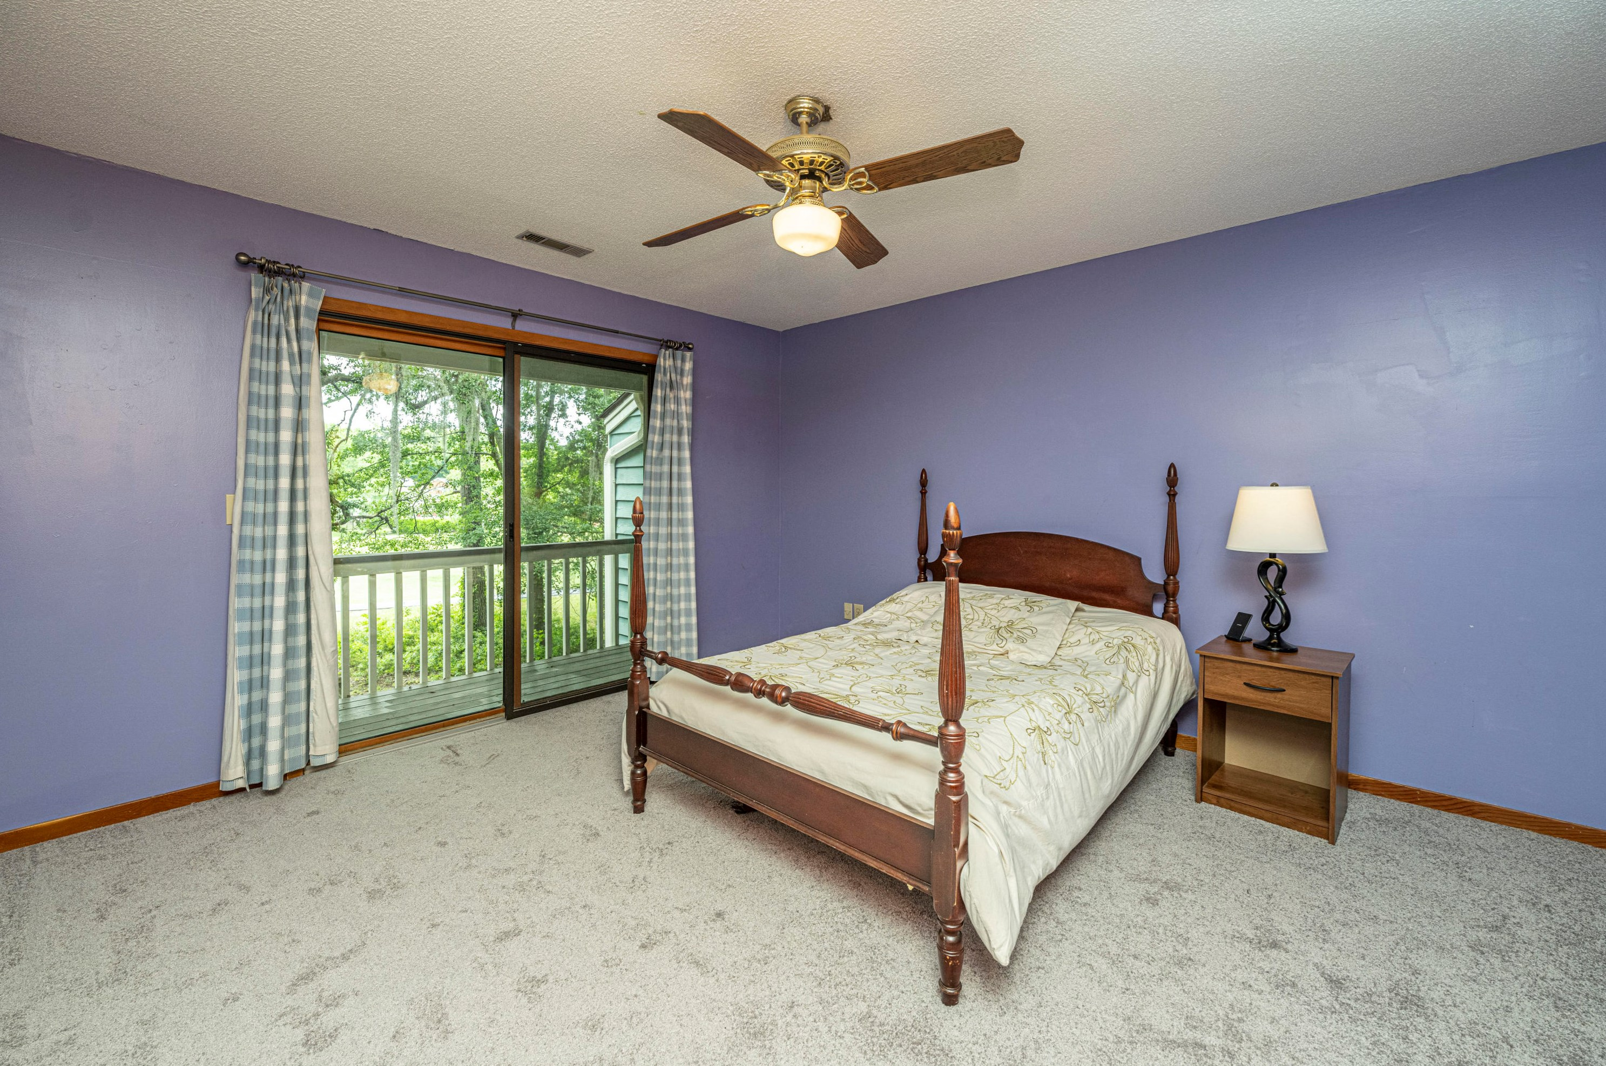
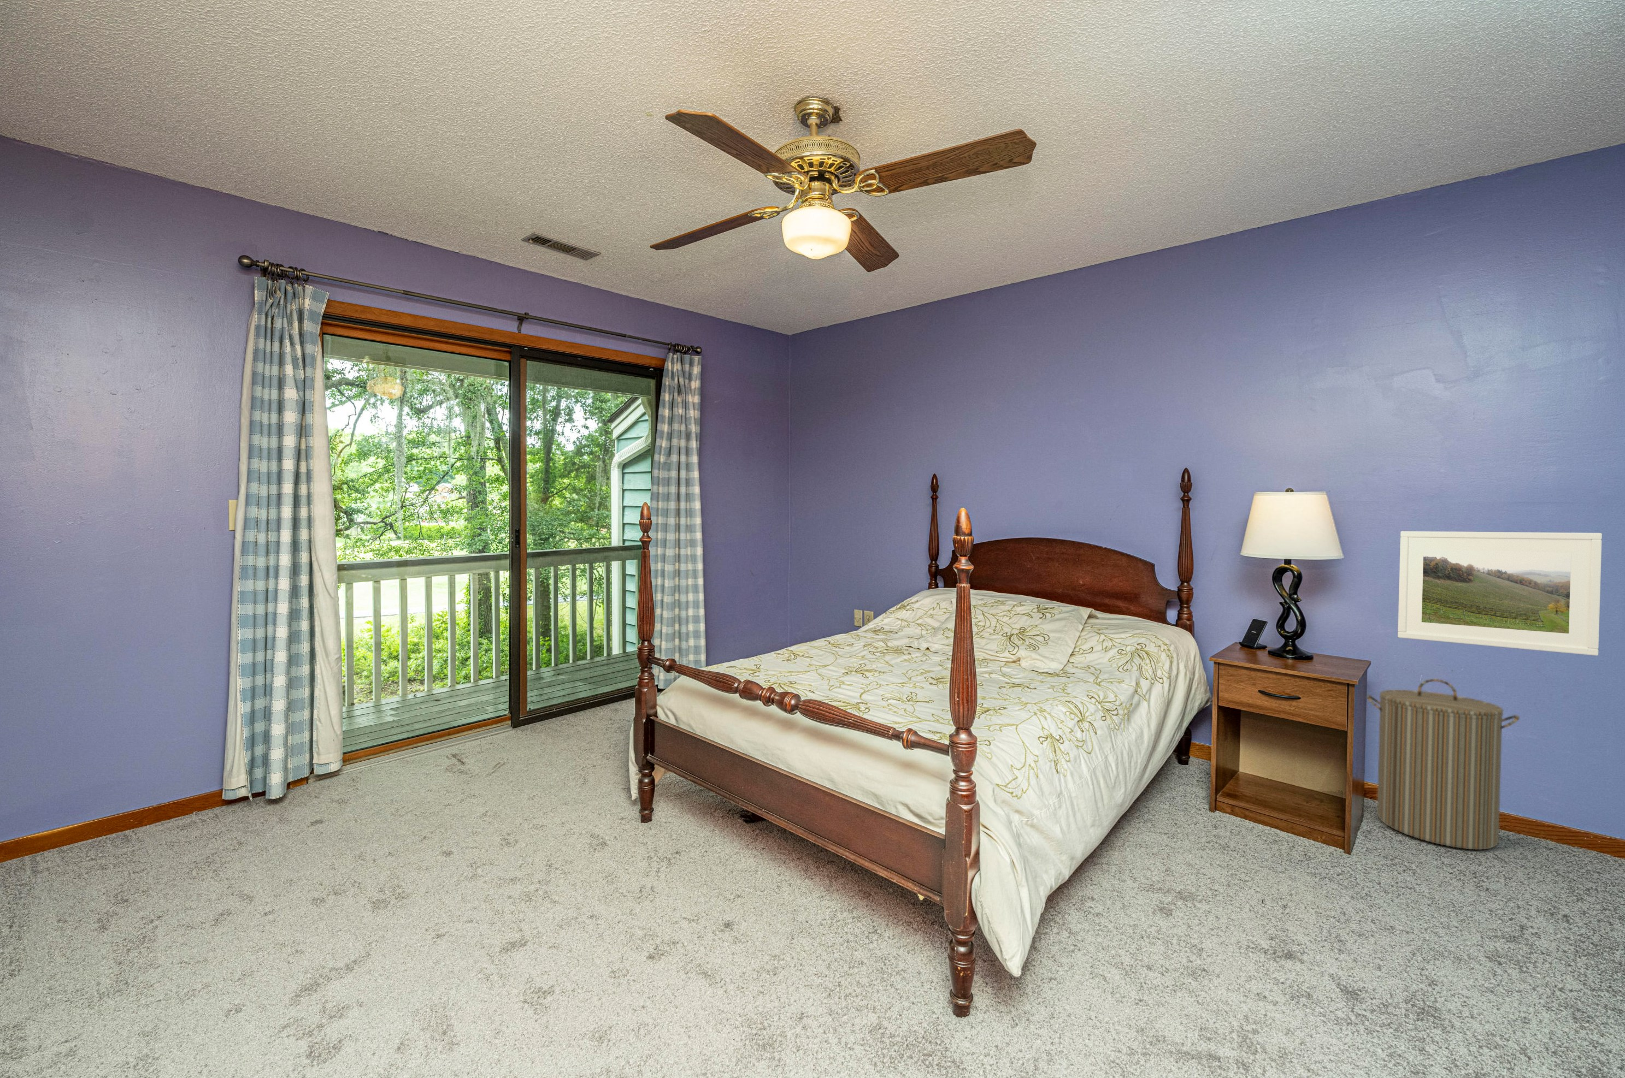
+ laundry hamper [1366,679,1520,851]
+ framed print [1398,531,1602,656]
